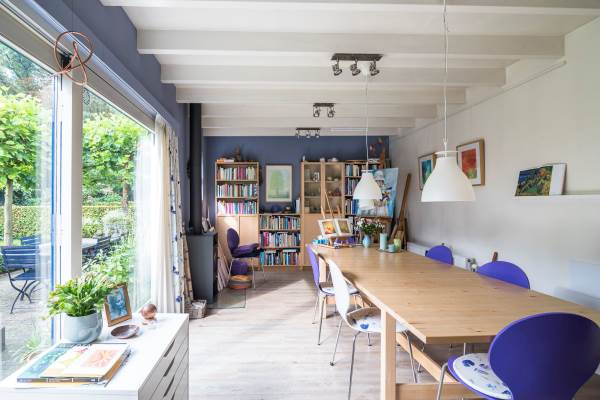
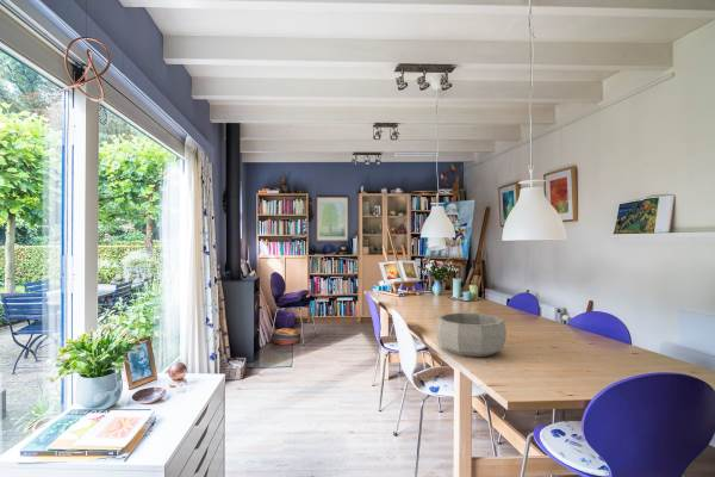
+ decorative bowl [434,311,508,358]
